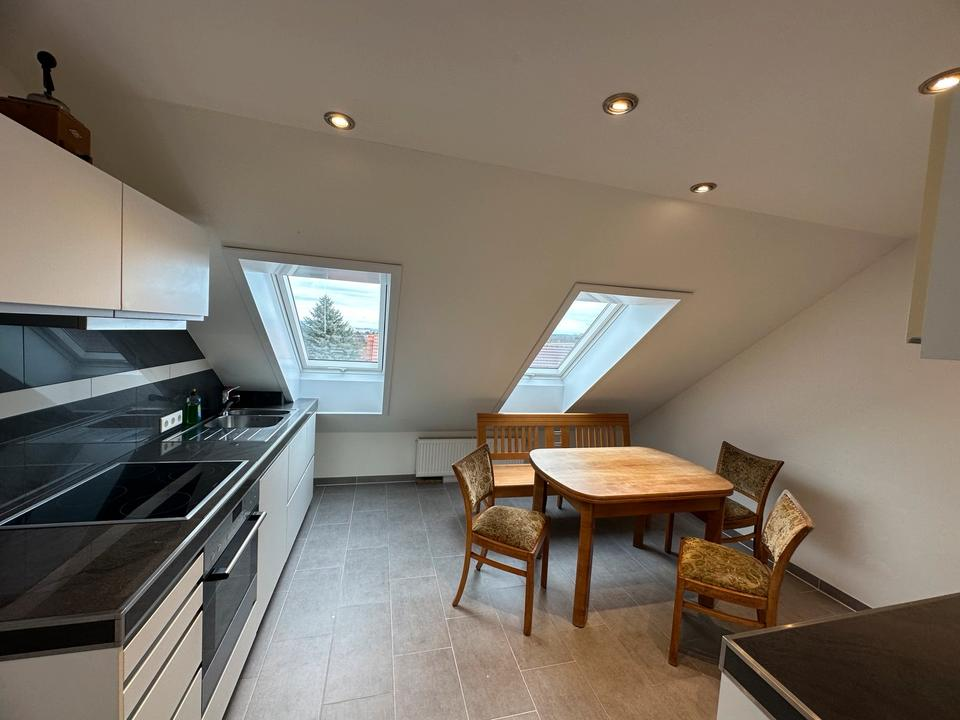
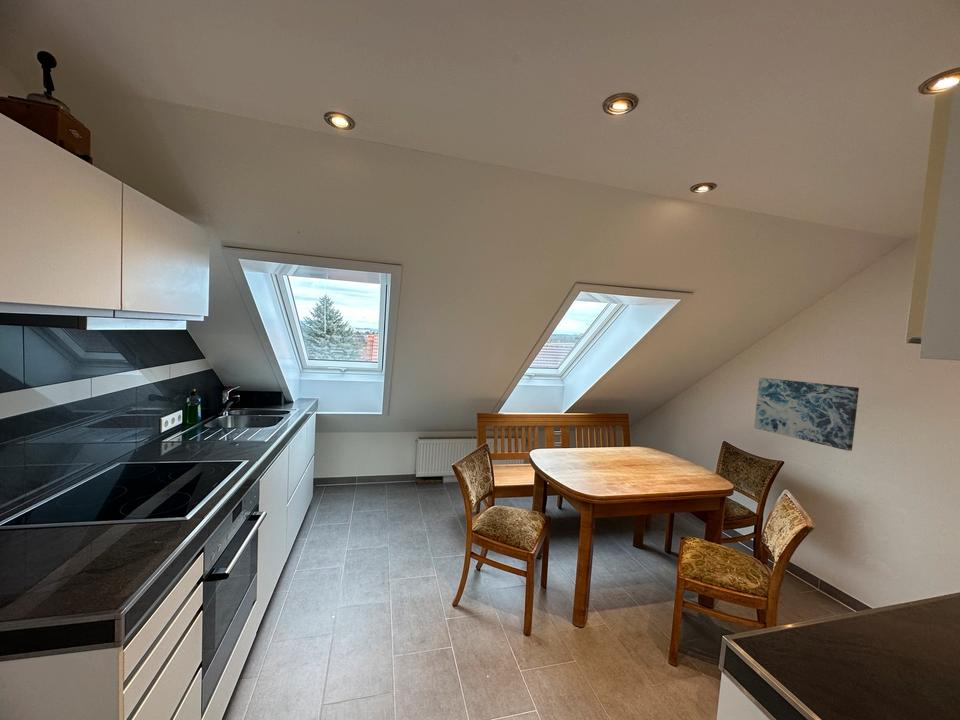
+ wall art [753,376,860,452]
